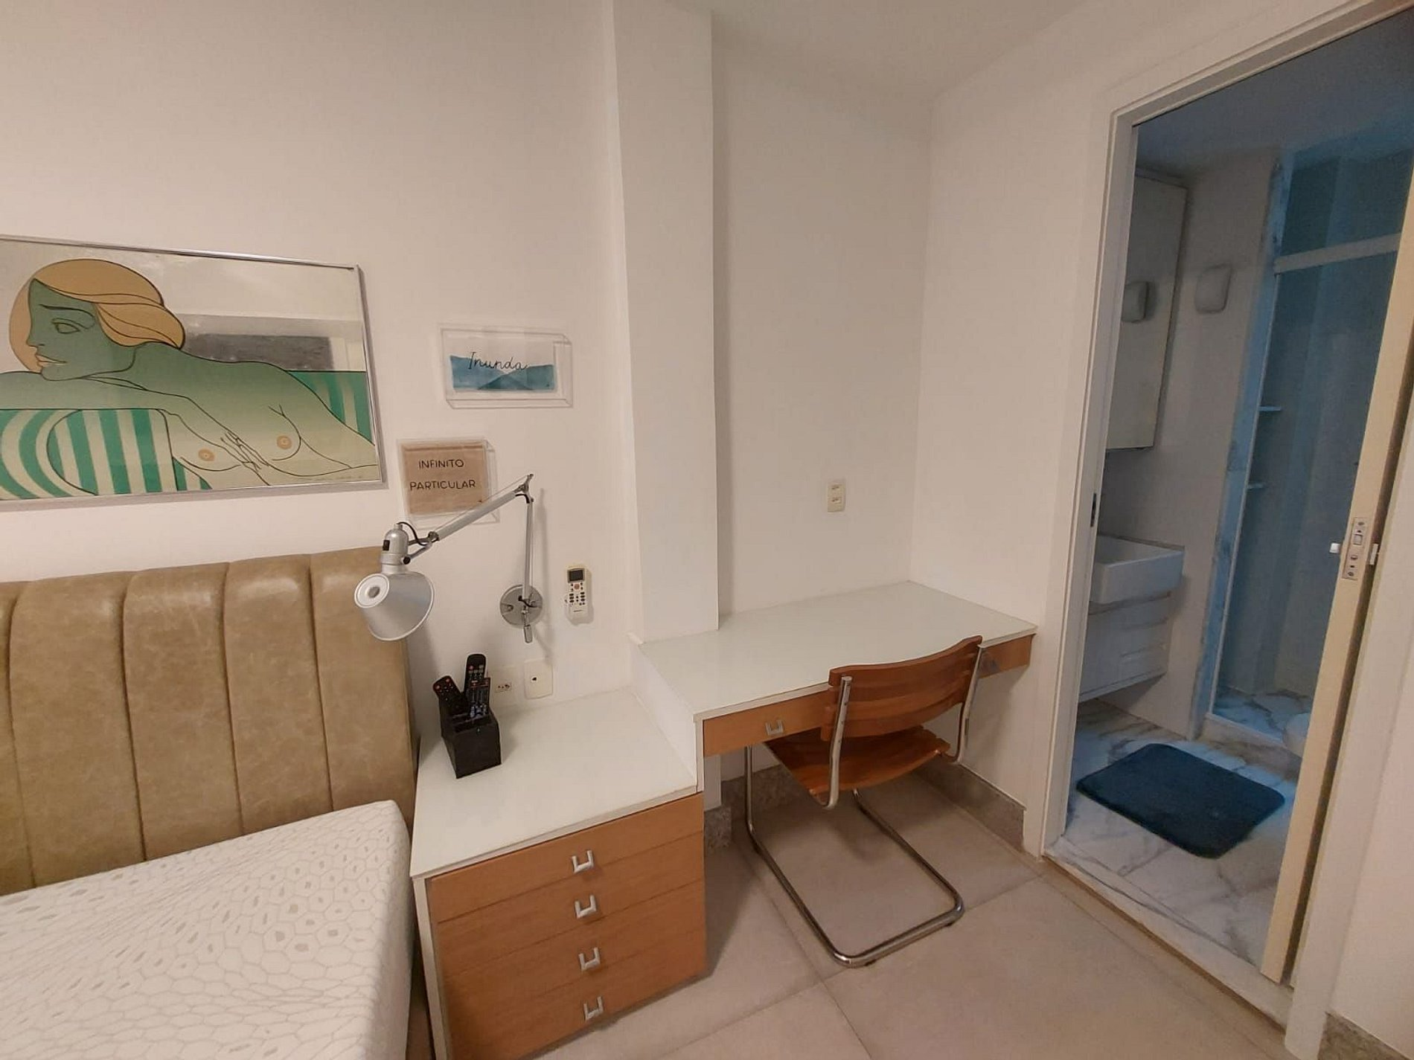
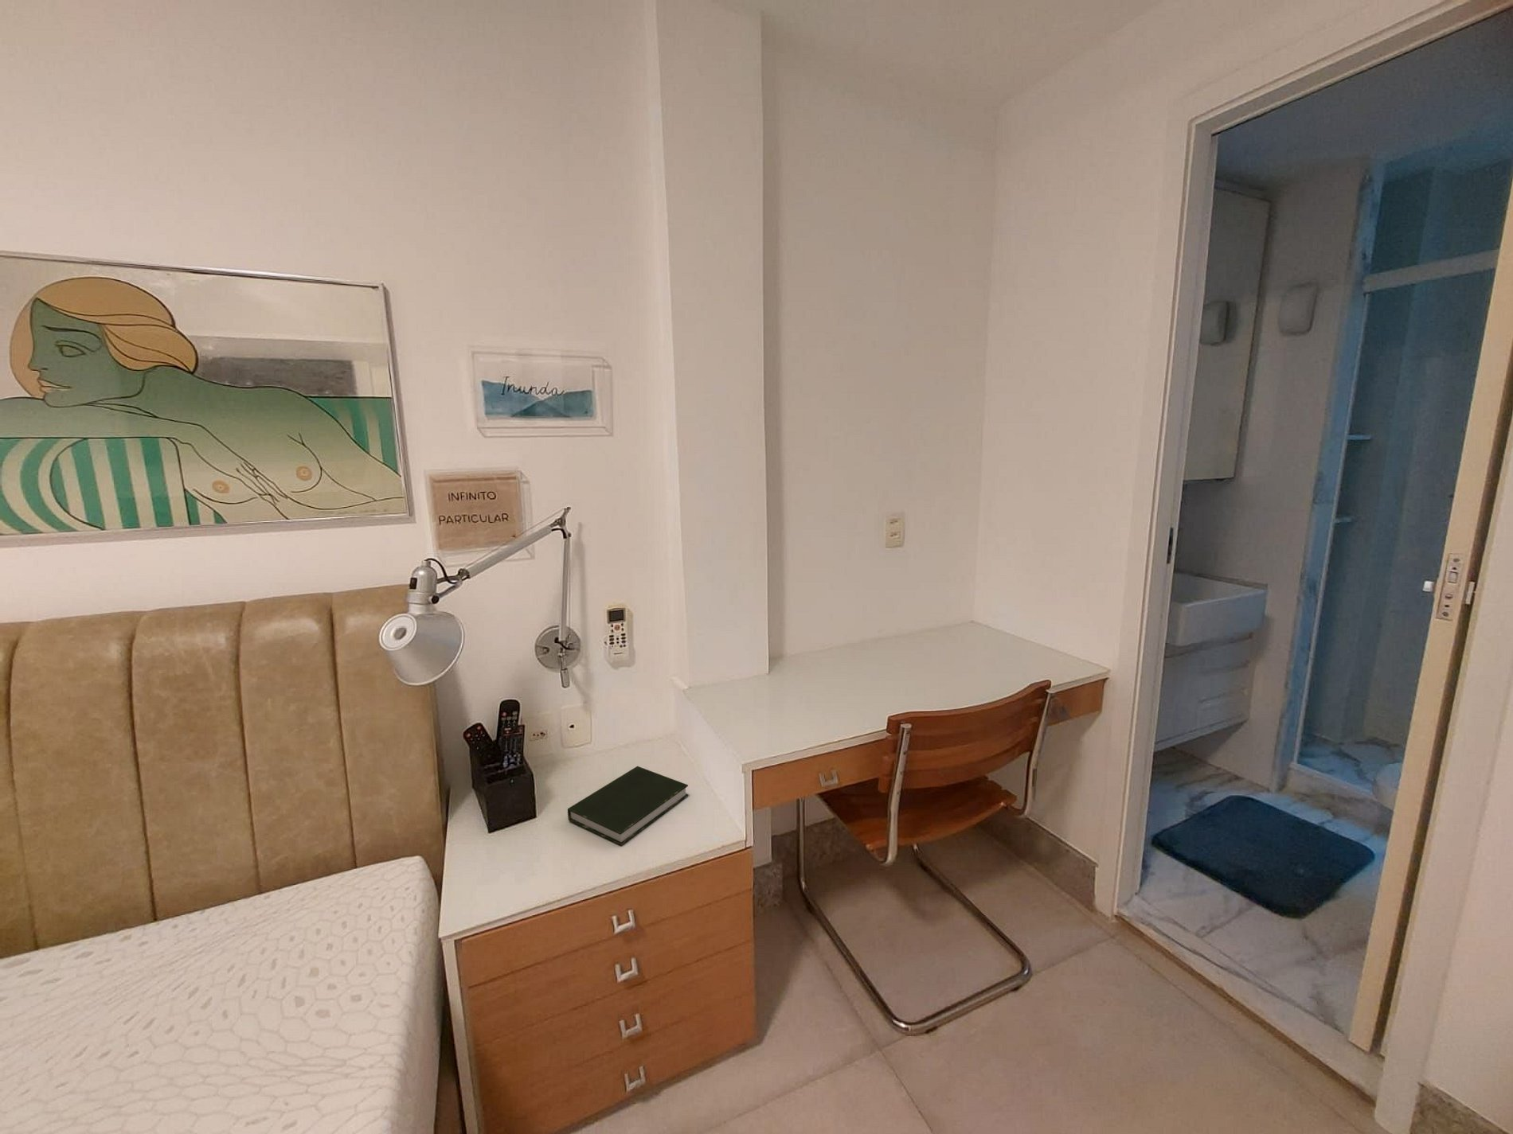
+ book [567,766,689,846]
